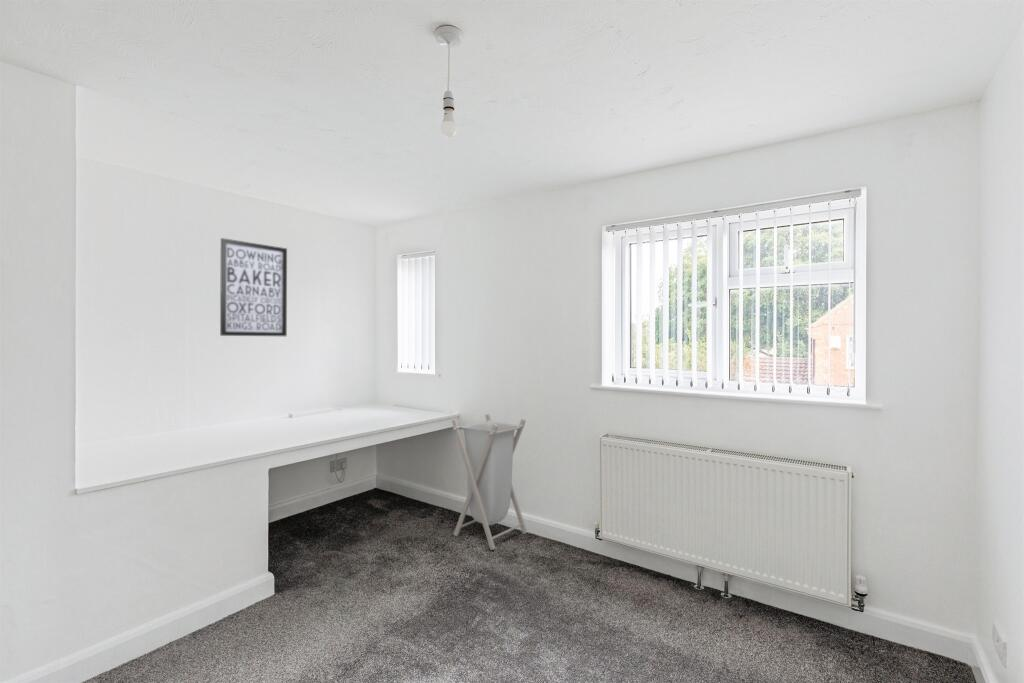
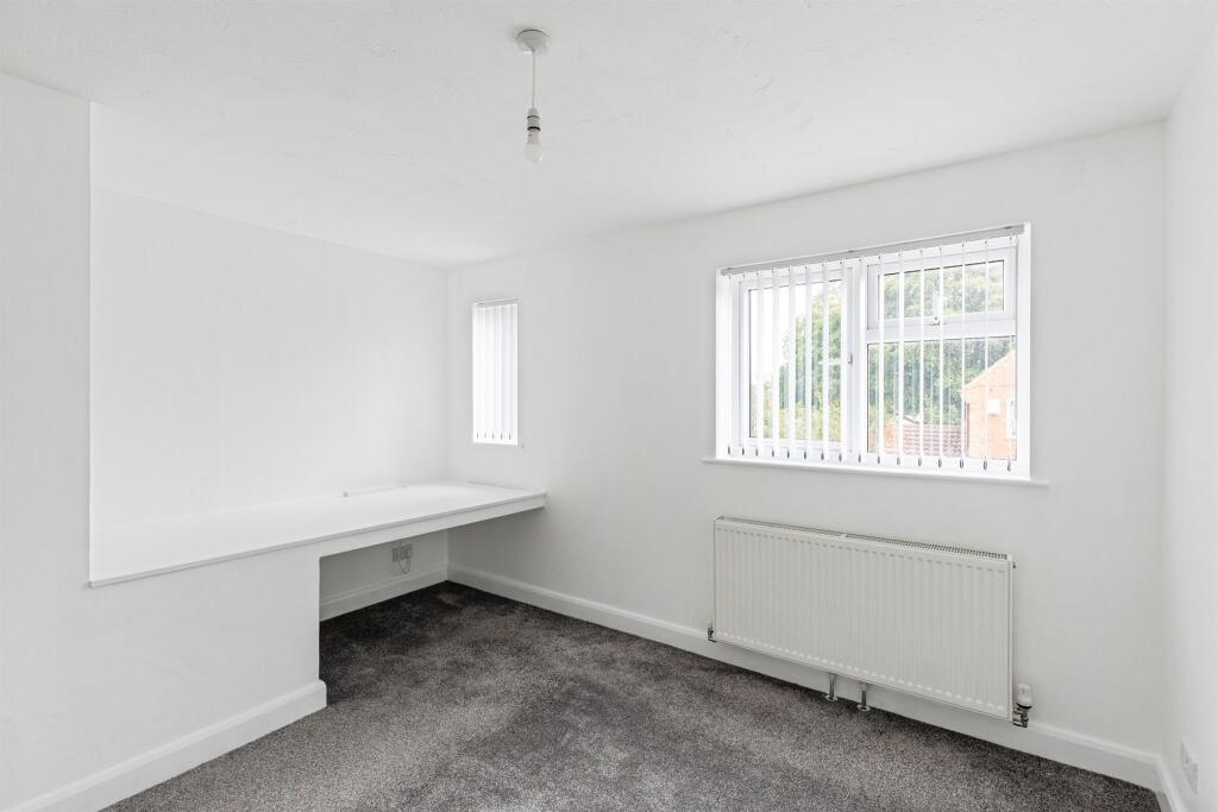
- wall art [219,237,288,337]
- laundry hamper [451,413,528,551]
